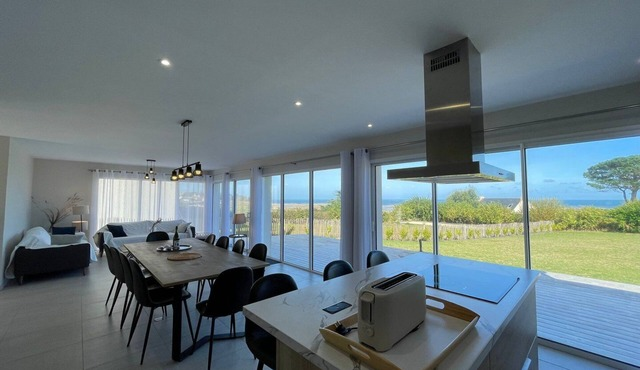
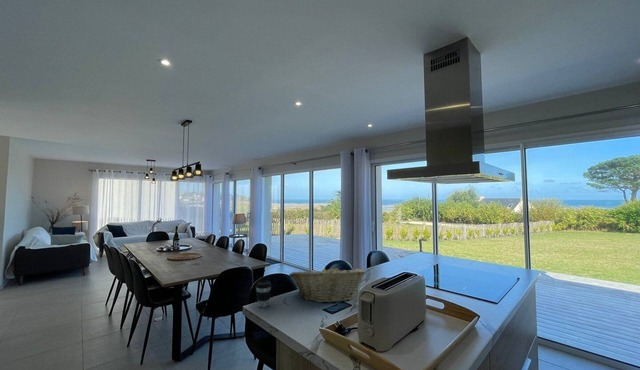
+ coffee cup [255,280,273,308]
+ fruit basket [288,264,366,304]
